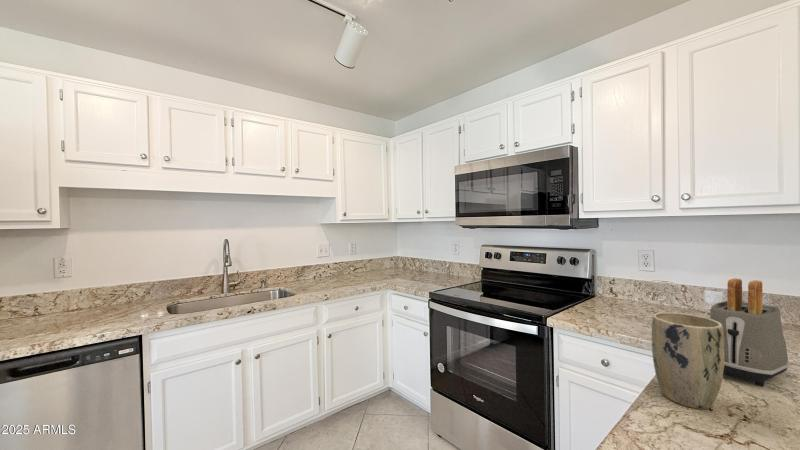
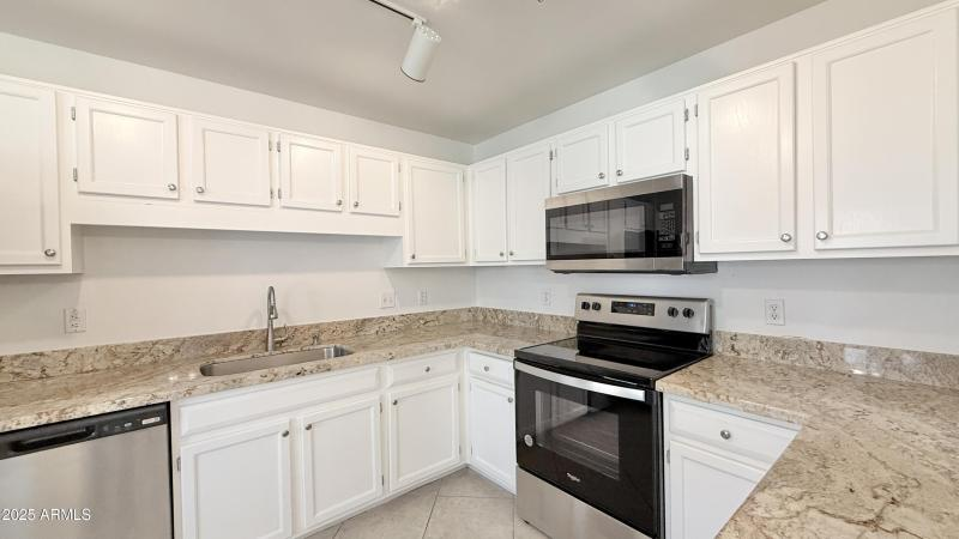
- toaster [709,277,790,388]
- plant pot [651,311,724,410]
